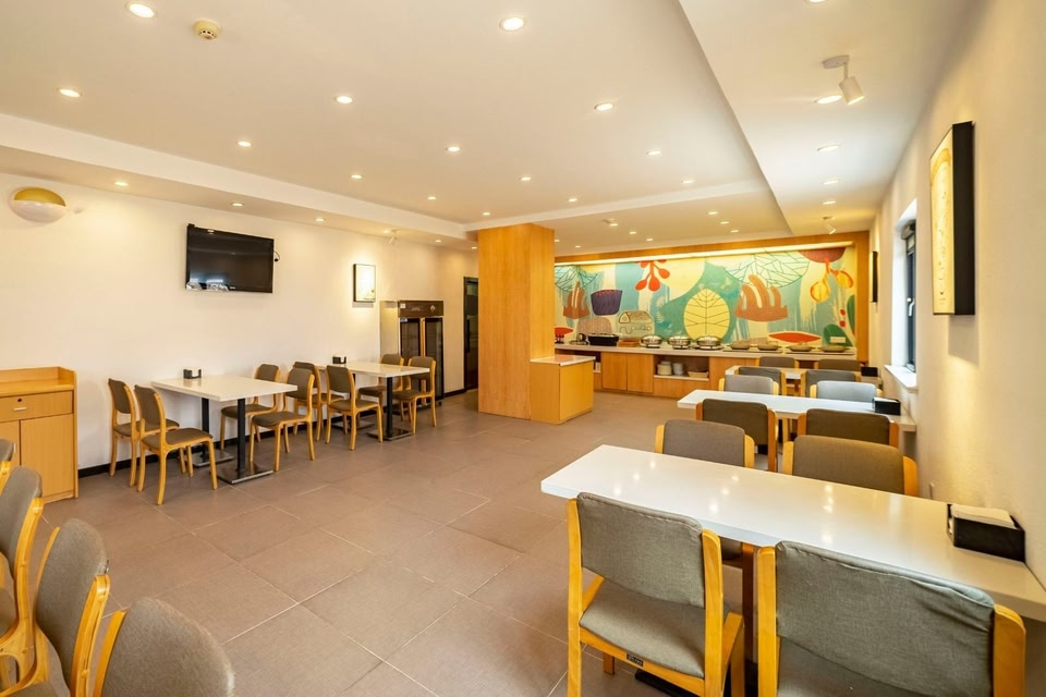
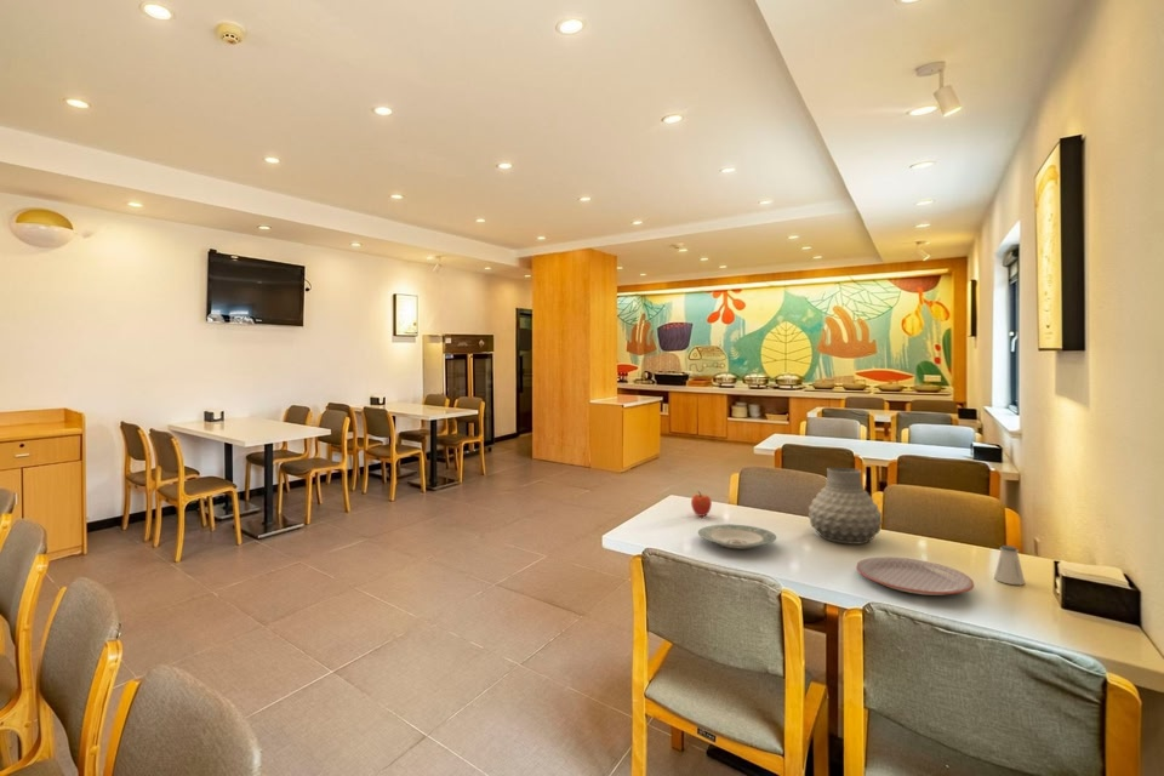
+ saltshaker [993,544,1026,586]
+ plate [697,524,777,549]
+ apple [690,490,713,518]
+ vase [808,467,884,546]
+ plate [855,557,975,597]
